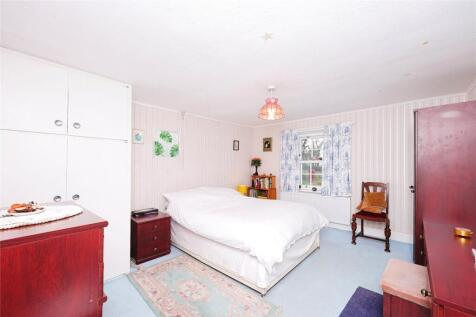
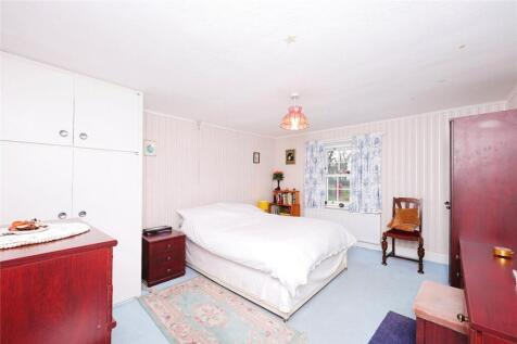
- wall art [151,127,181,160]
